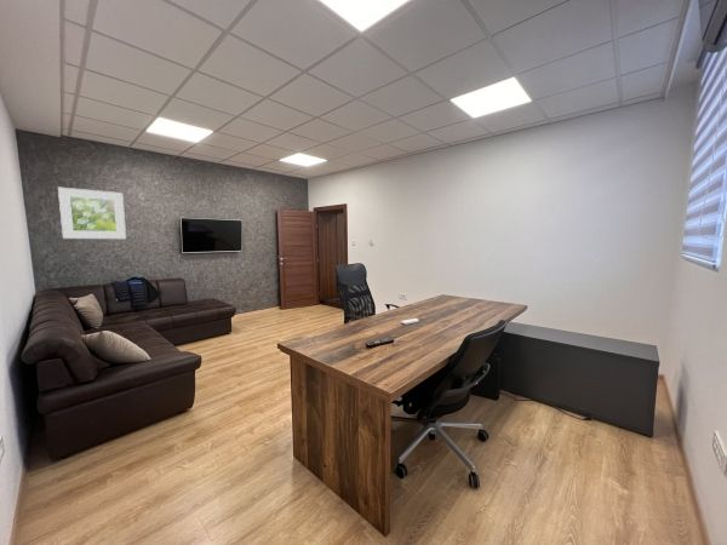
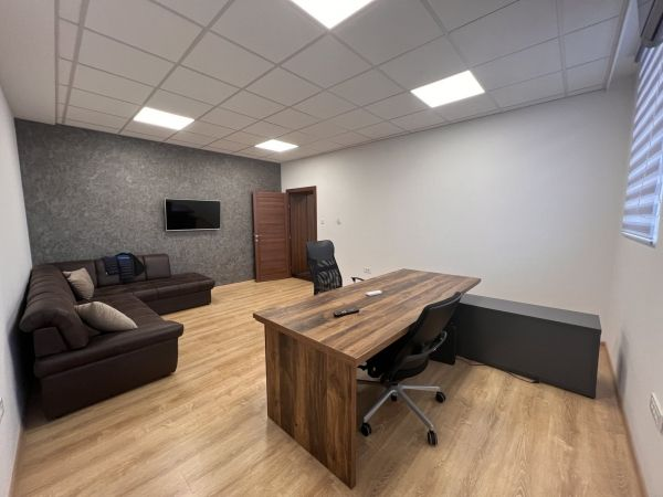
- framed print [57,187,127,240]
